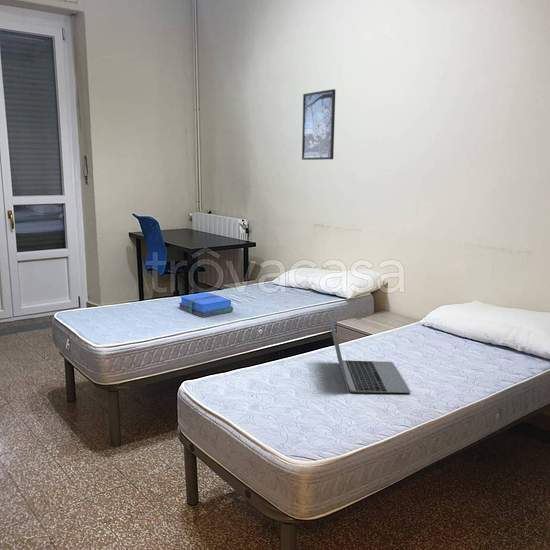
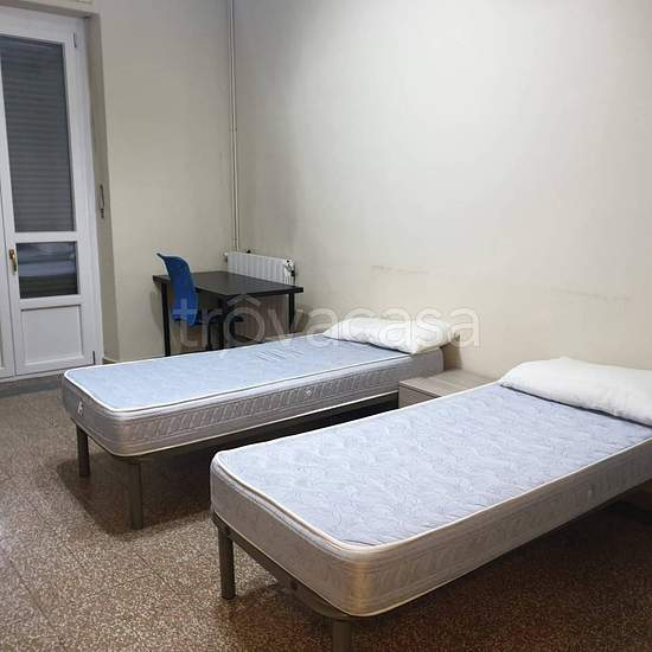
- laptop [327,312,411,394]
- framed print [301,88,336,161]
- books [178,291,234,318]
